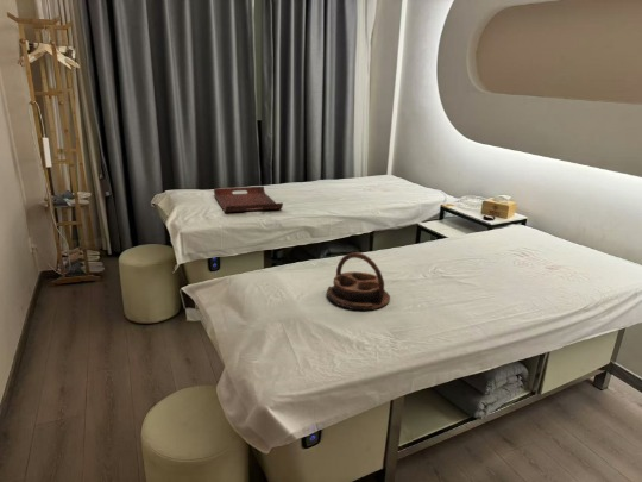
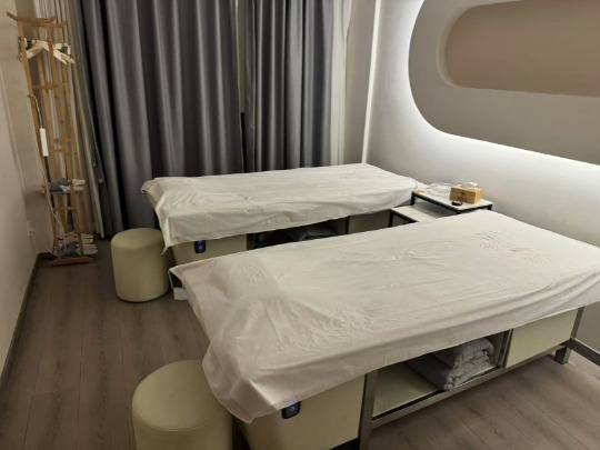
- serving tray [326,251,391,311]
- serving tray [213,186,284,213]
